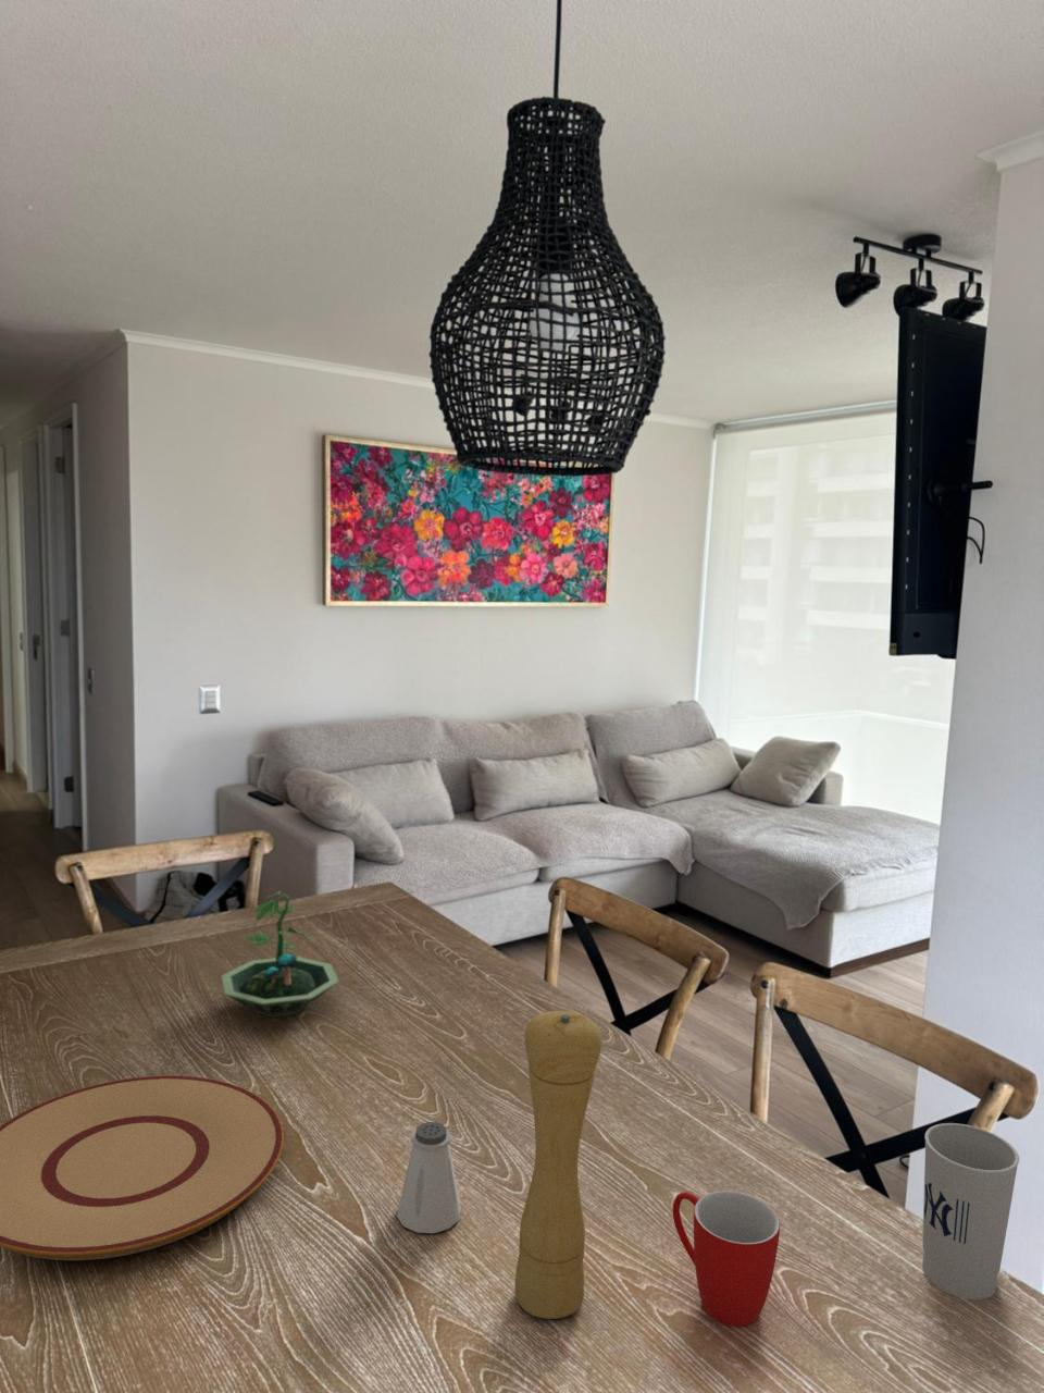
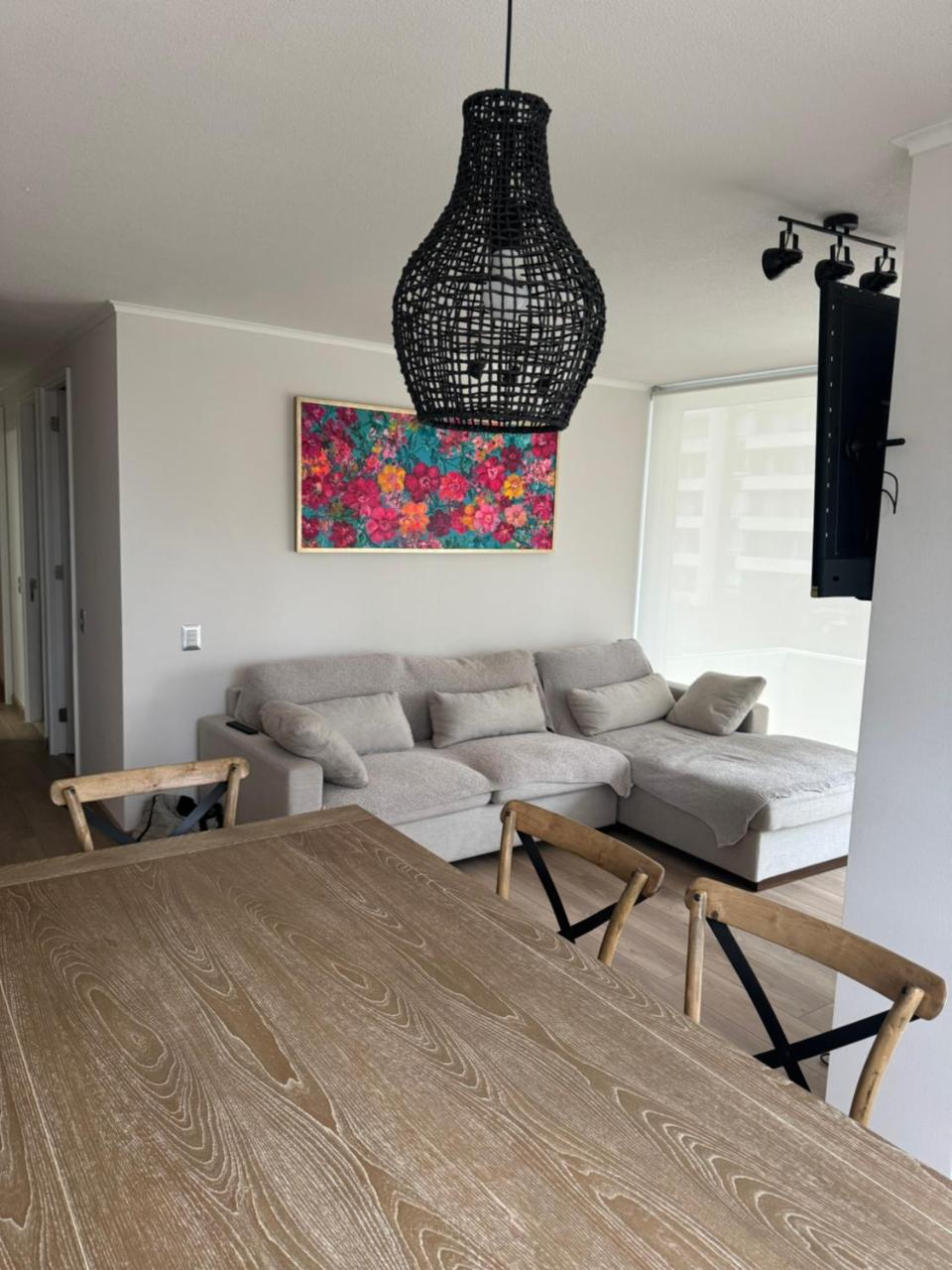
- saltshaker [396,1121,462,1234]
- pepper mill [514,1010,602,1321]
- cup [921,1122,1020,1301]
- mug [672,1189,781,1327]
- terrarium [219,891,340,1019]
- plate [0,1074,285,1261]
